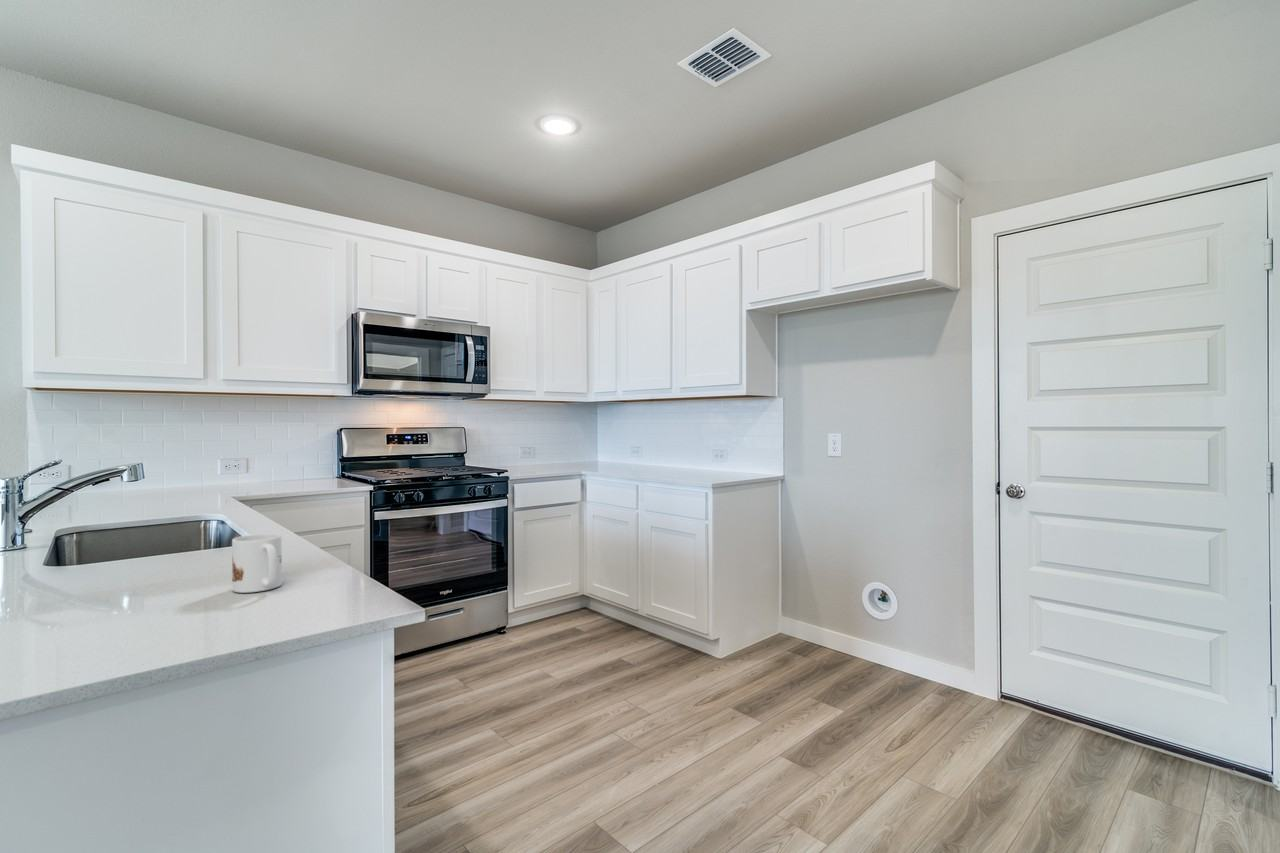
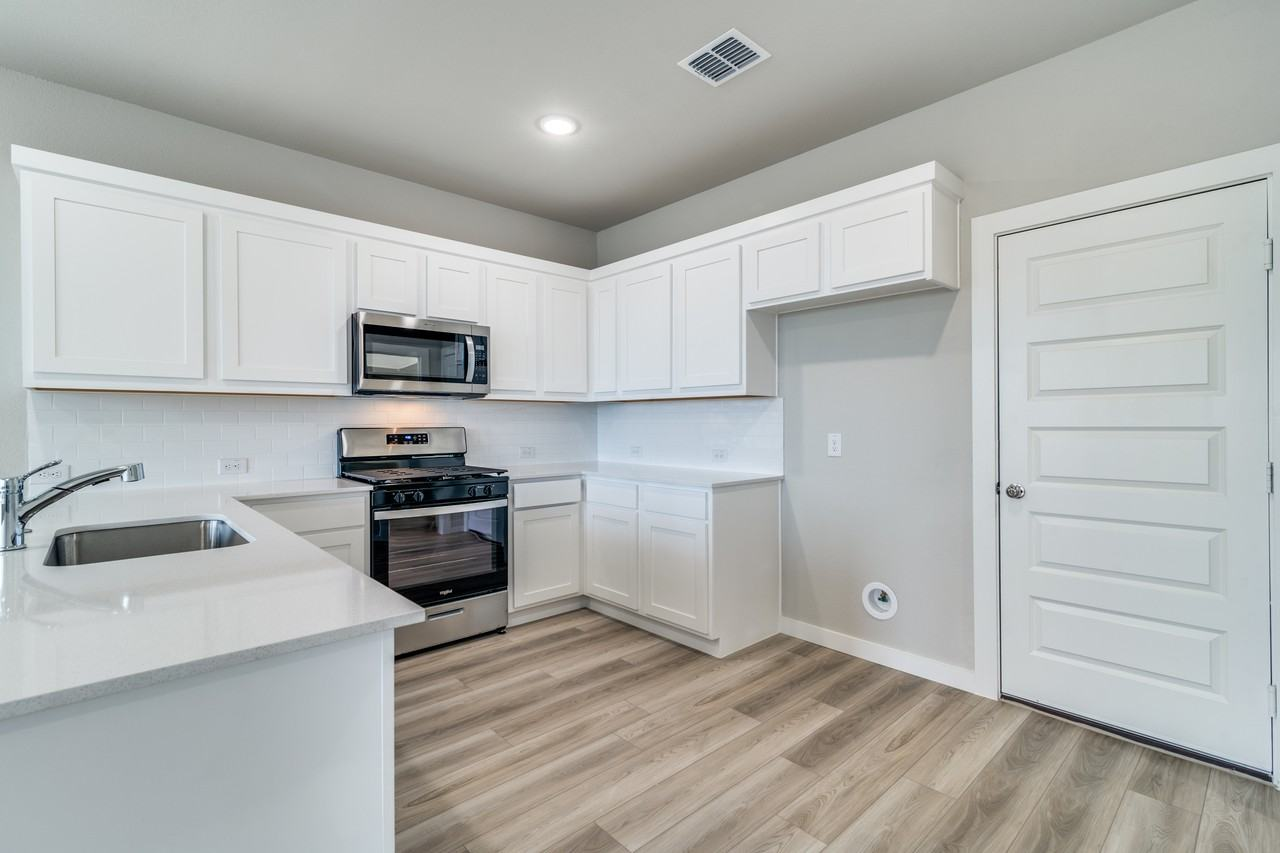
- mug [231,532,283,594]
